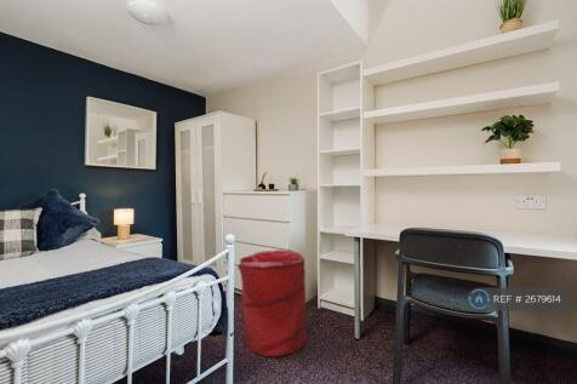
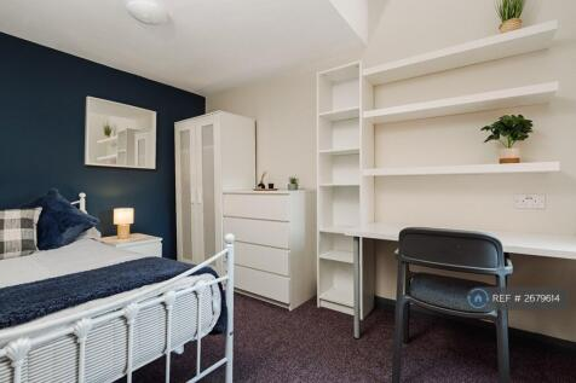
- laundry hamper [236,248,308,357]
